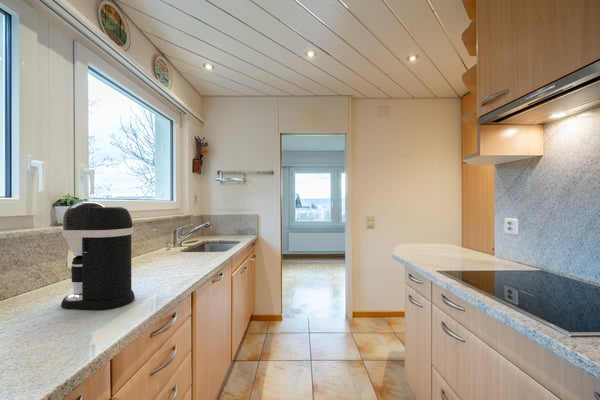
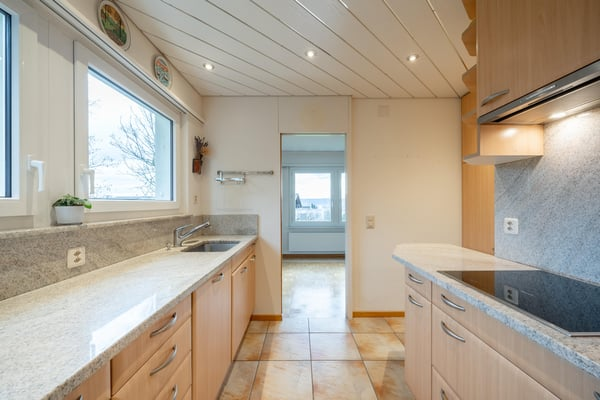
- coffee maker [60,201,136,311]
